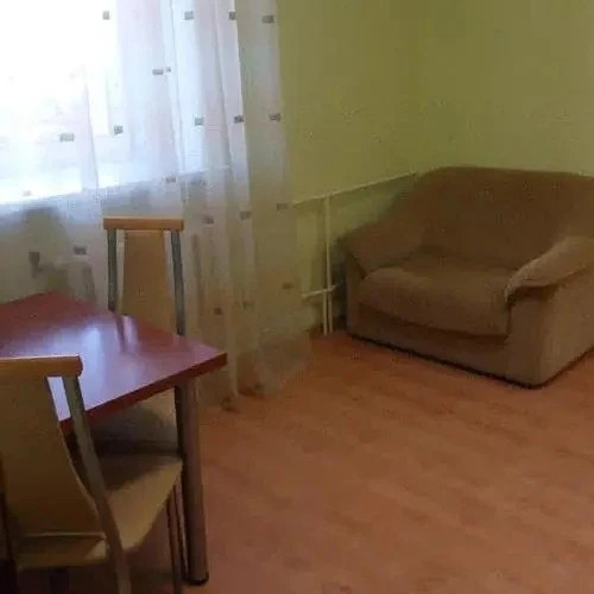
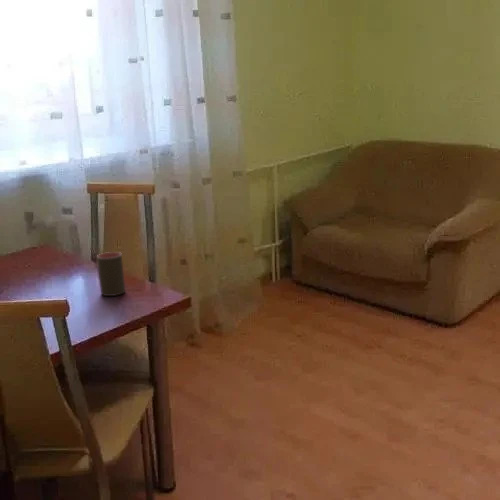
+ cup [96,251,126,297]
